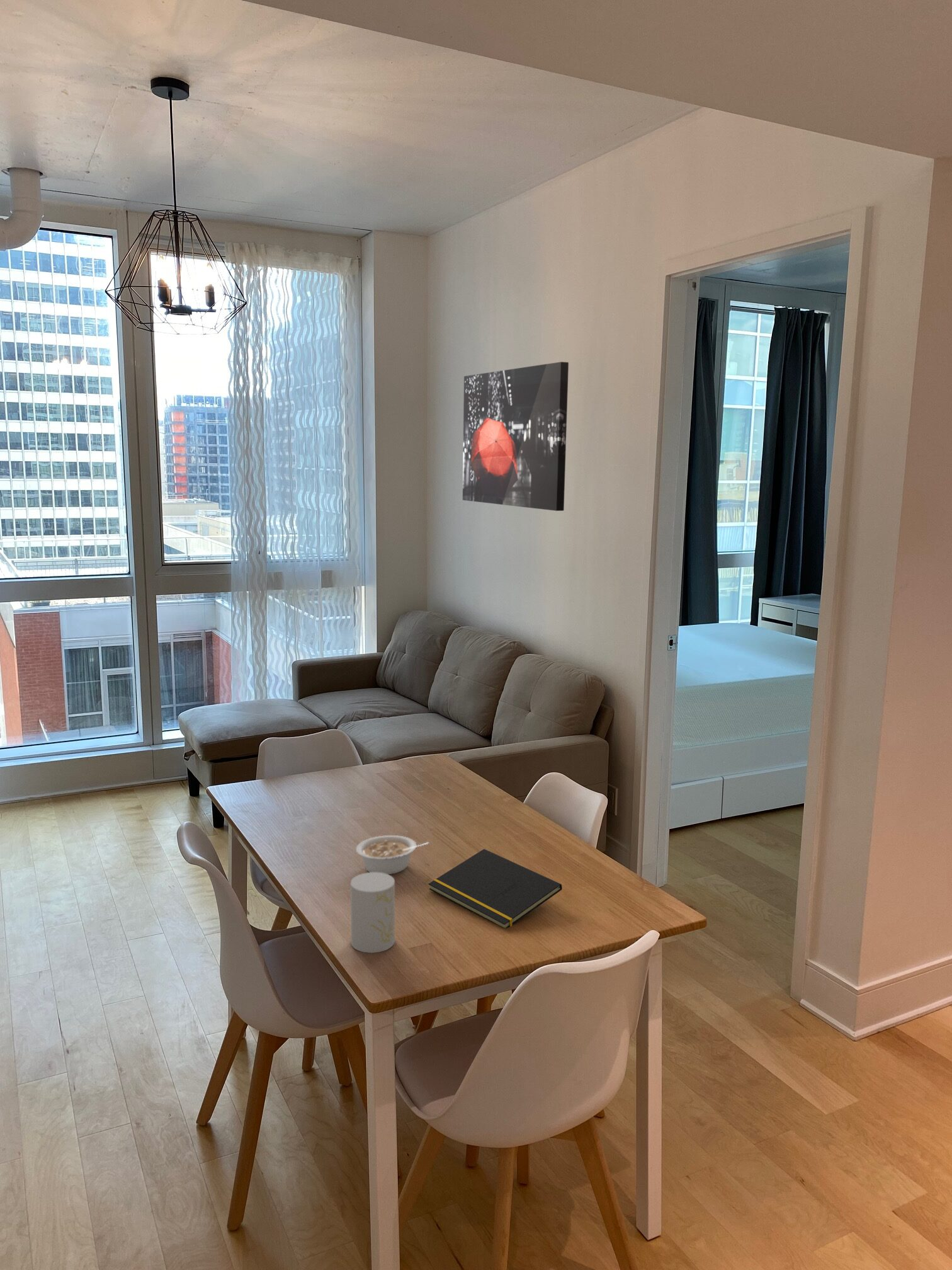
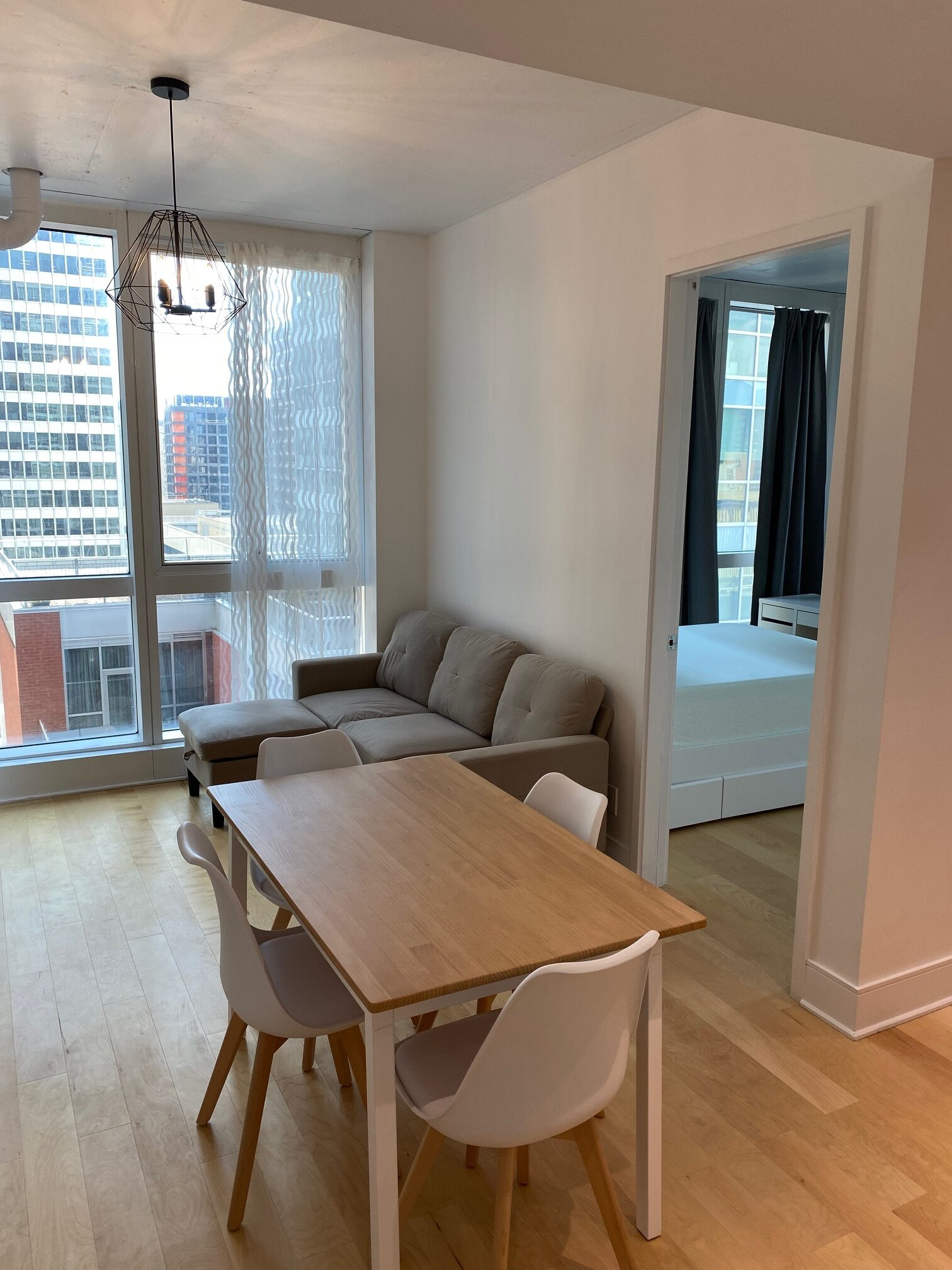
- legume [356,835,429,875]
- notepad [428,849,562,929]
- wall art [462,361,569,512]
- cup [350,872,395,954]
